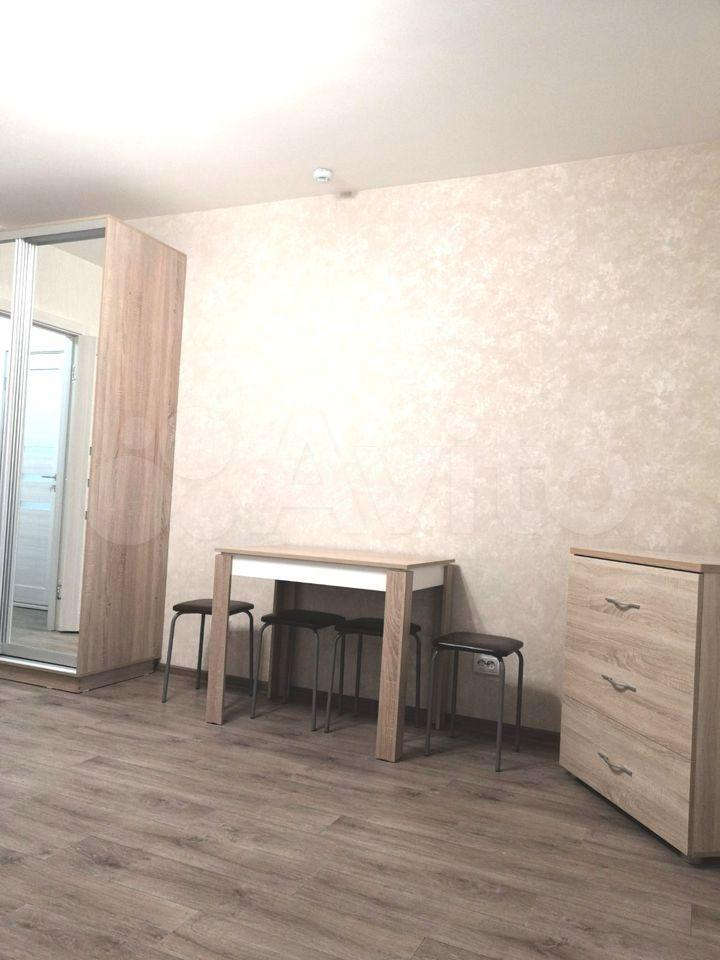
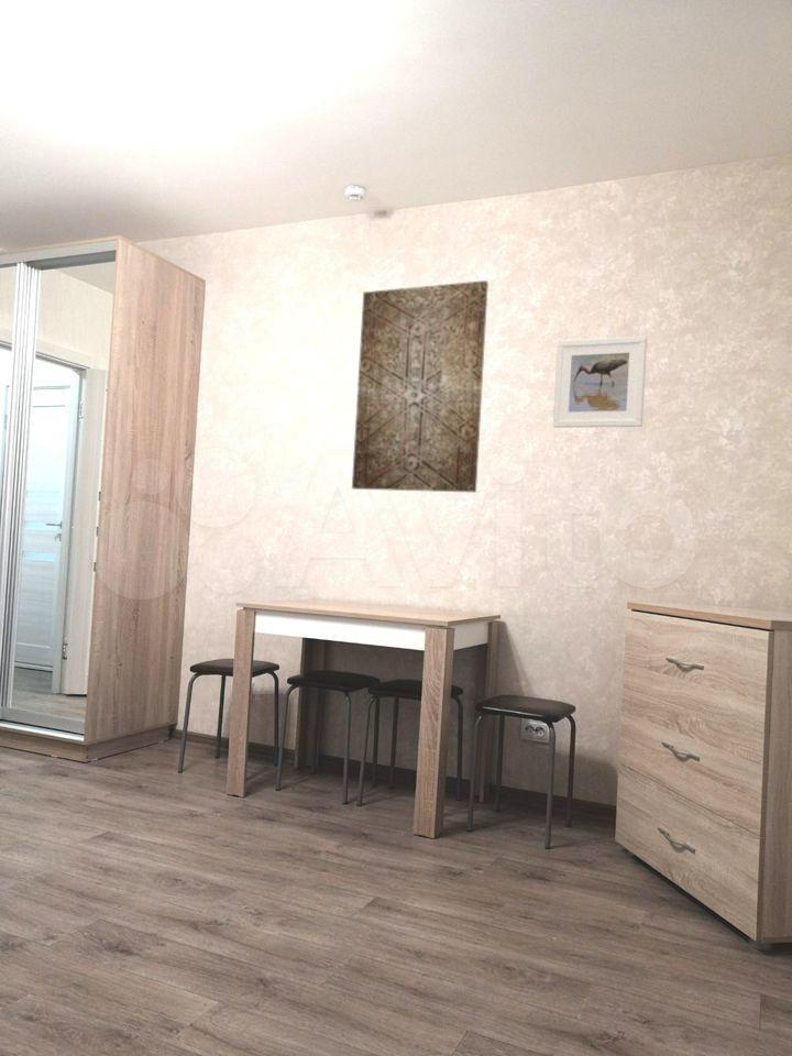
+ wall art [351,279,490,494]
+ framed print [552,336,648,429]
